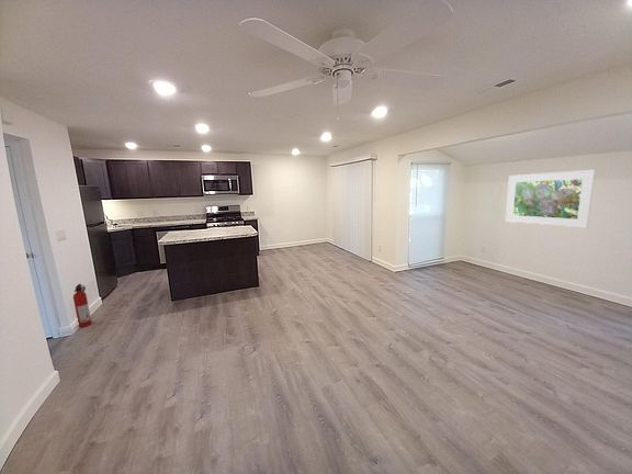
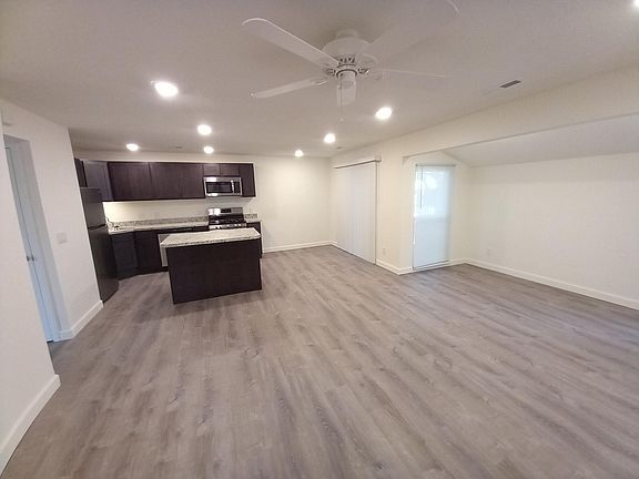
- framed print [505,169,596,229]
- fire extinguisher [72,283,92,328]
